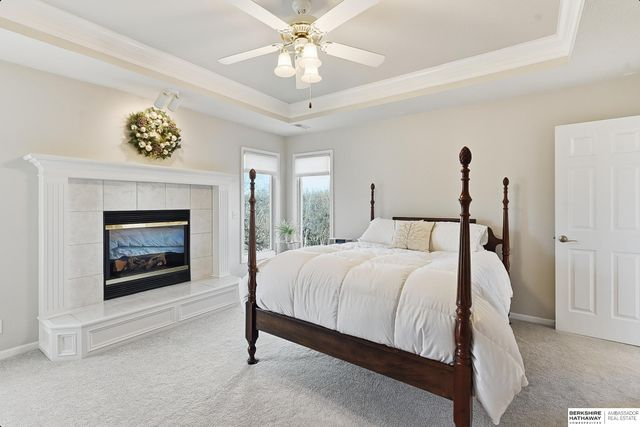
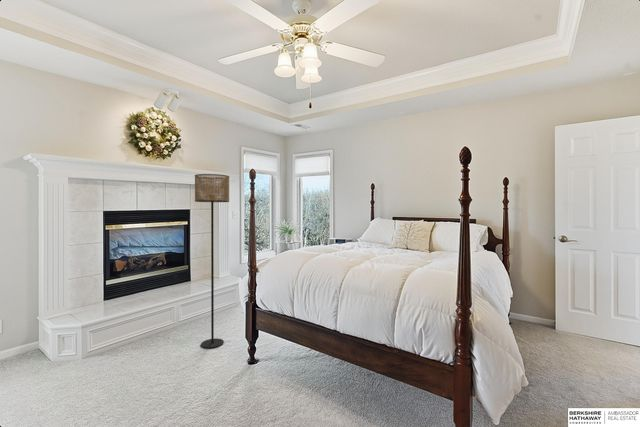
+ floor lamp [194,173,230,349]
